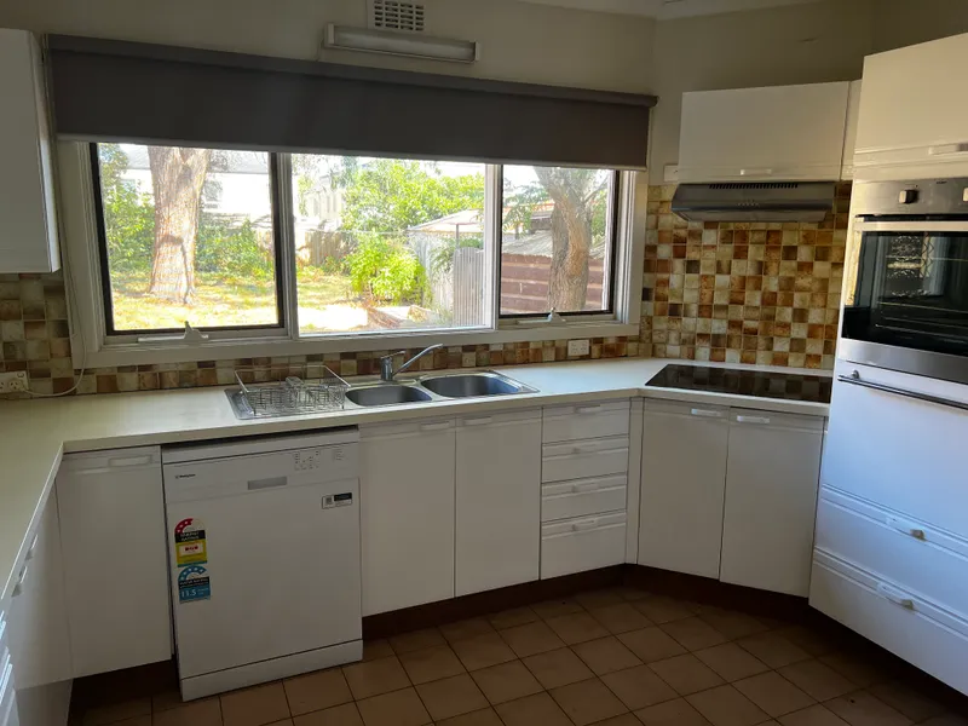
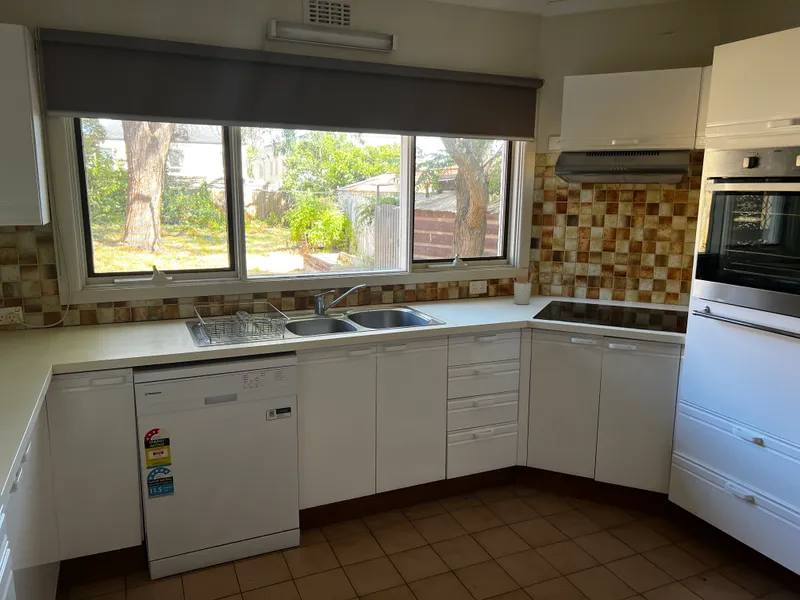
+ utensil holder [510,272,535,305]
